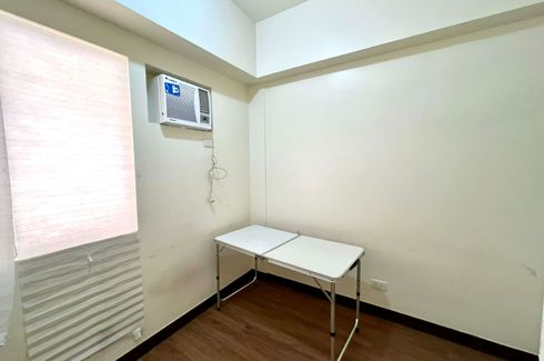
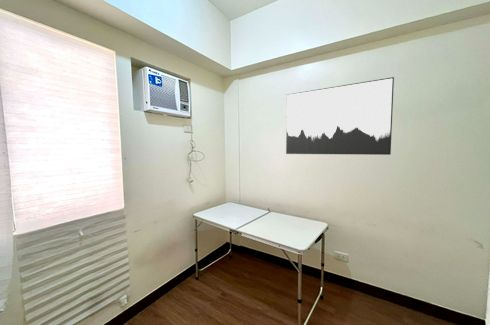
+ wall art [285,76,395,156]
